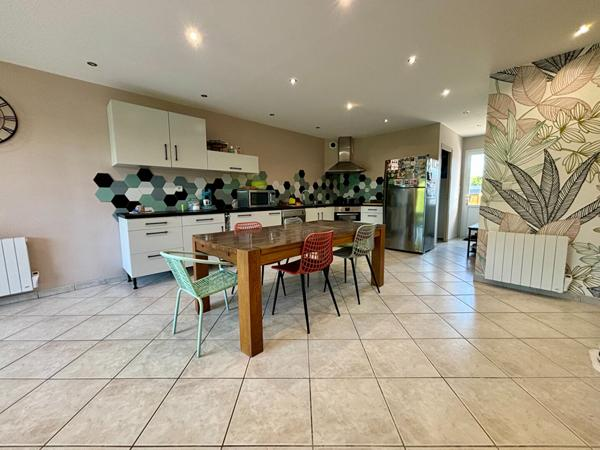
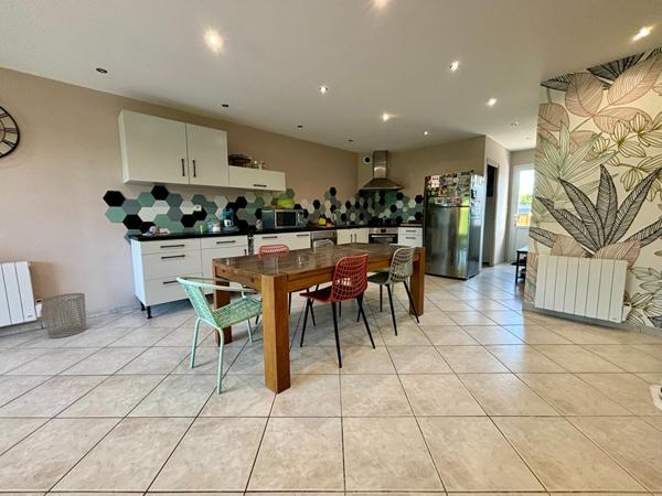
+ waste bin [40,292,87,338]
